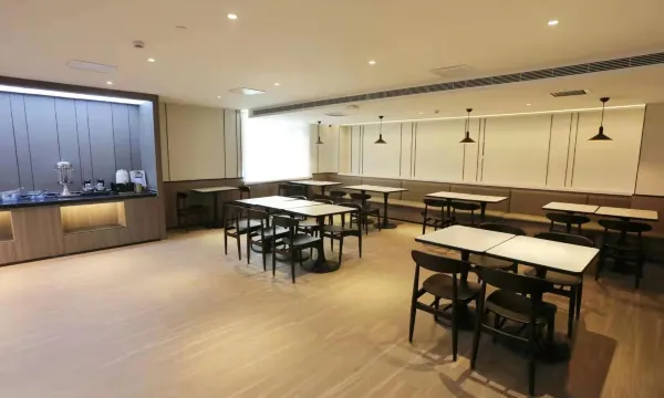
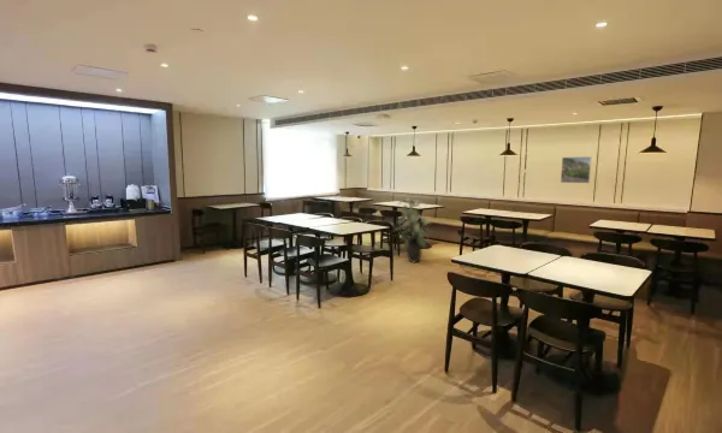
+ indoor plant [392,192,433,265]
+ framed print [560,155,592,184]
